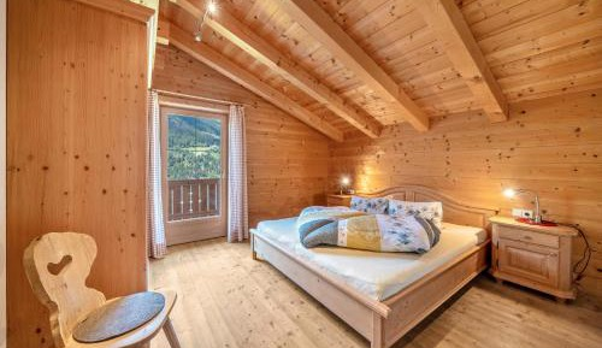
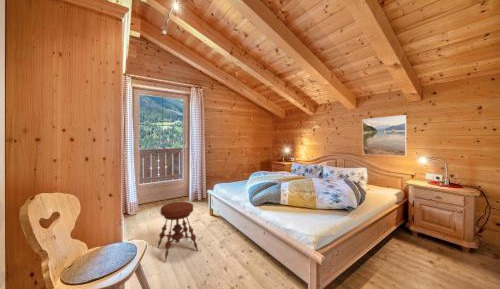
+ stool [156,201,199,263]
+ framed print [362,114,407,157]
